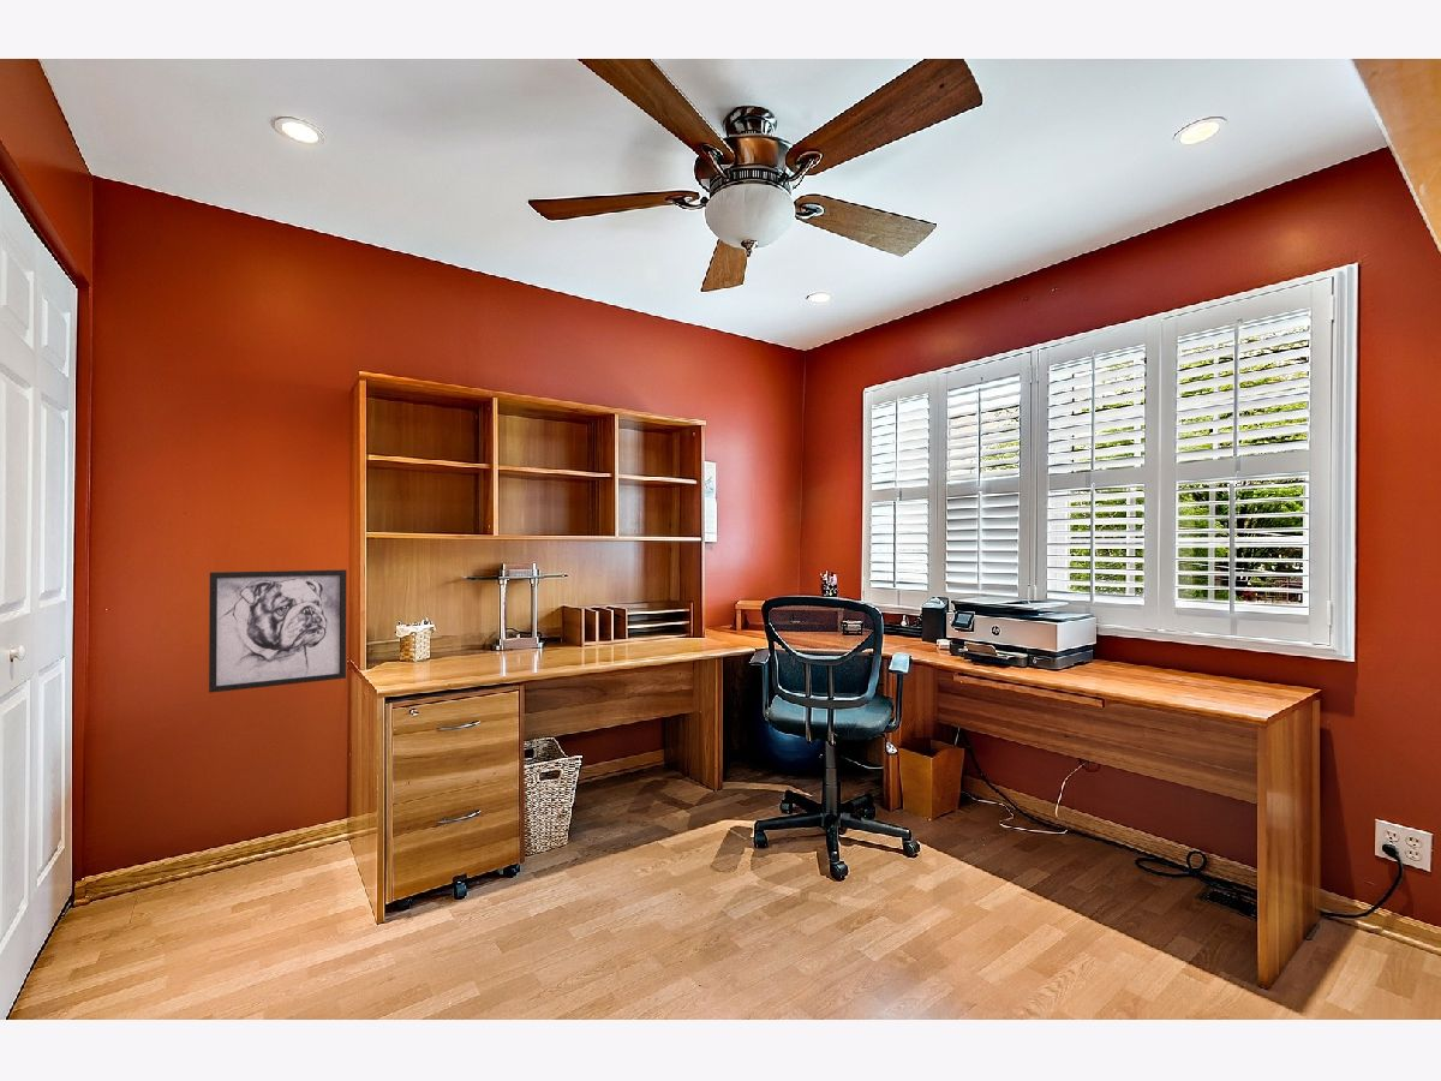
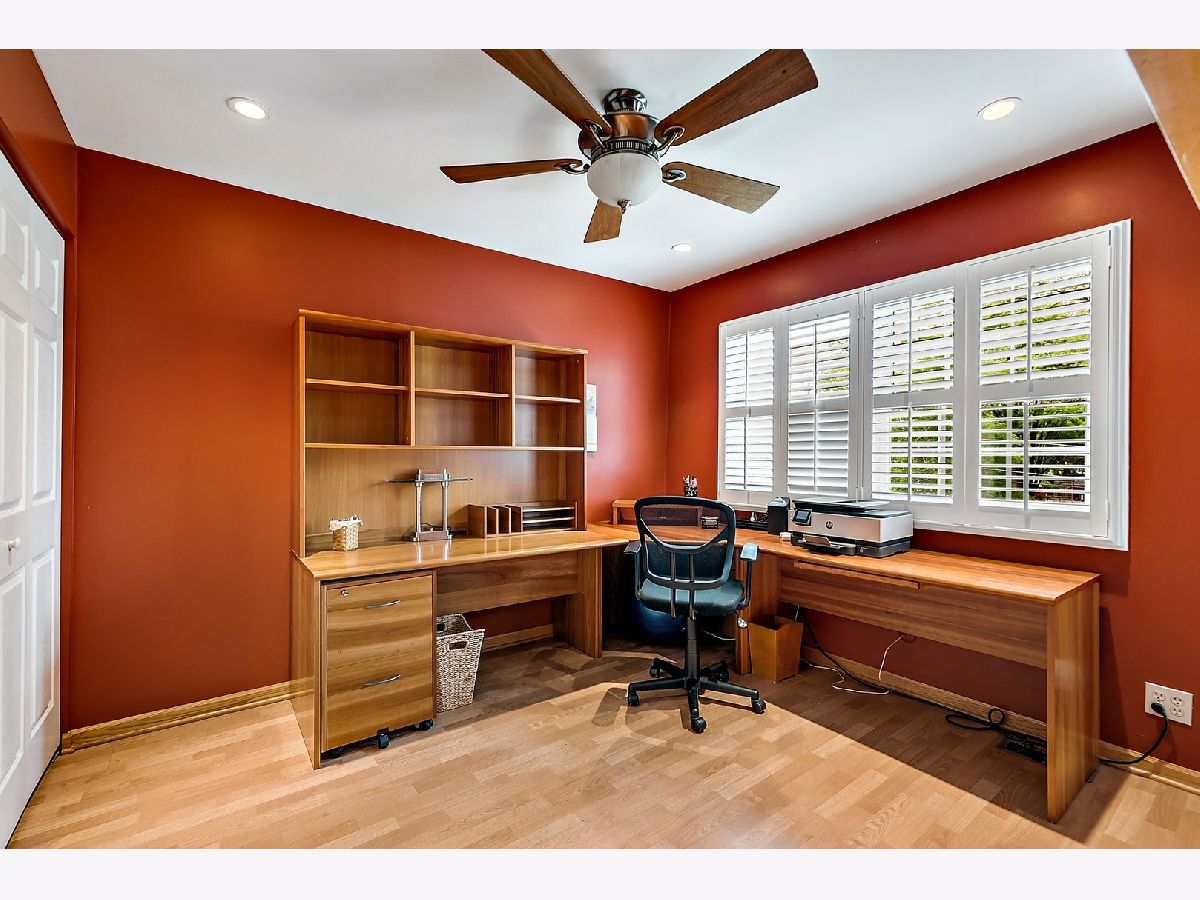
- wall art [208,568,348,694]
